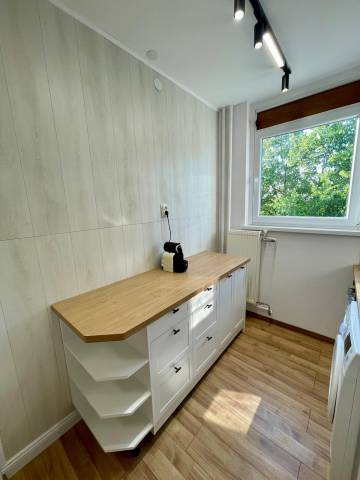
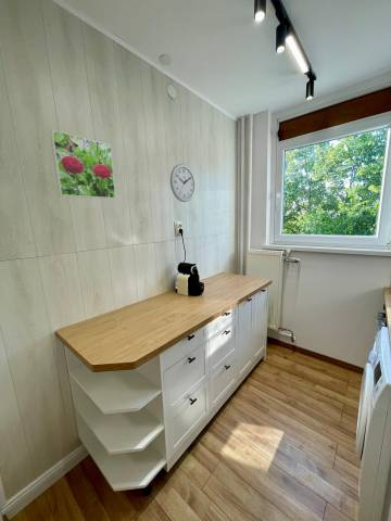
+ wall clock [169,163,197,203]
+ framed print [49,129,116,200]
